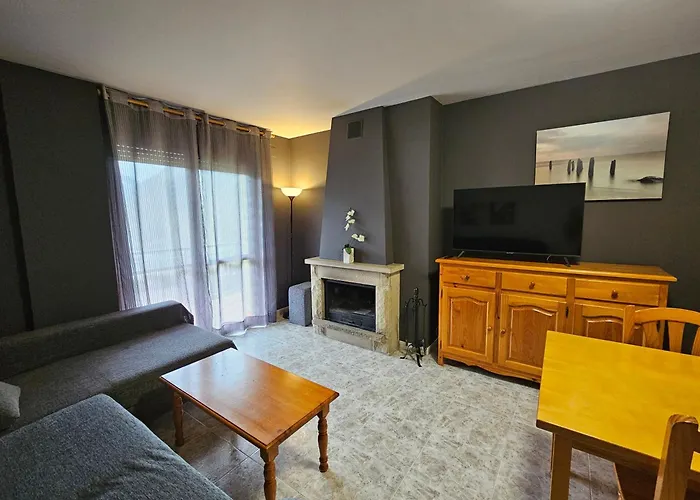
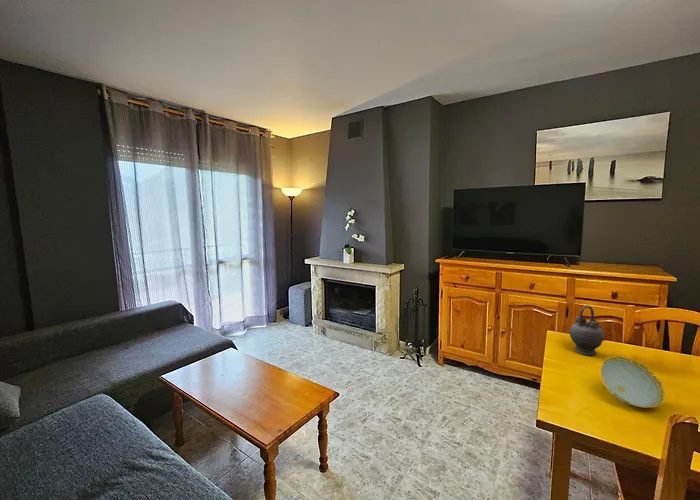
+ decorative bowl [600,355,666,409]
+ teapot [569,304,606,356]
